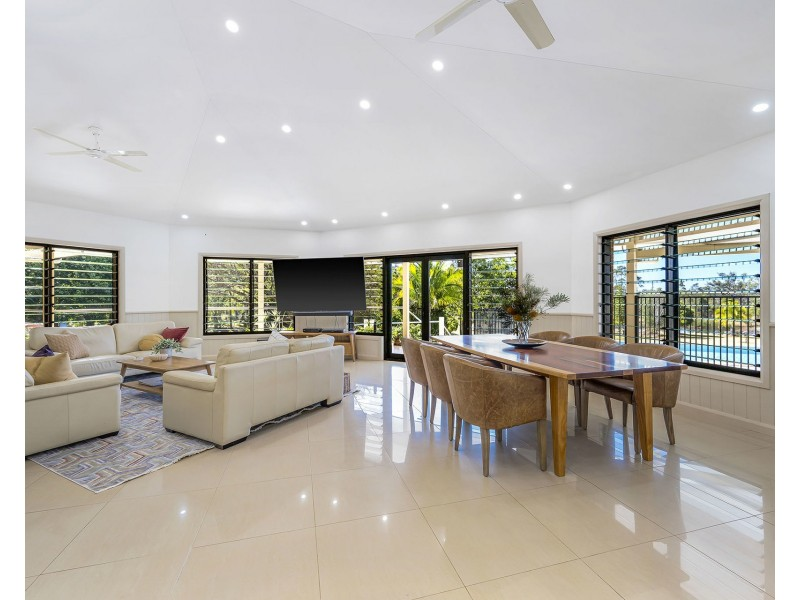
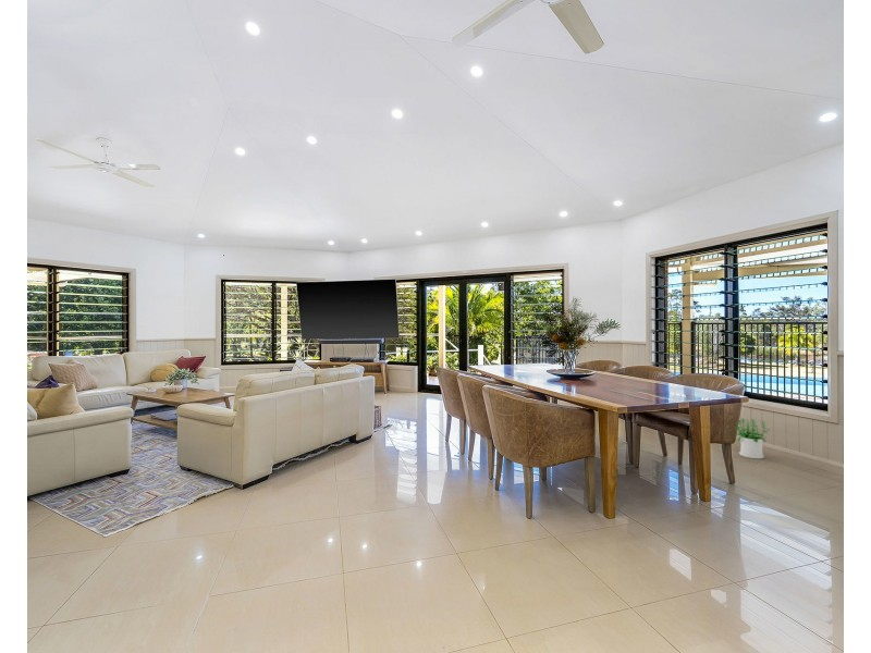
+ potted plant [736,418,771,459]
